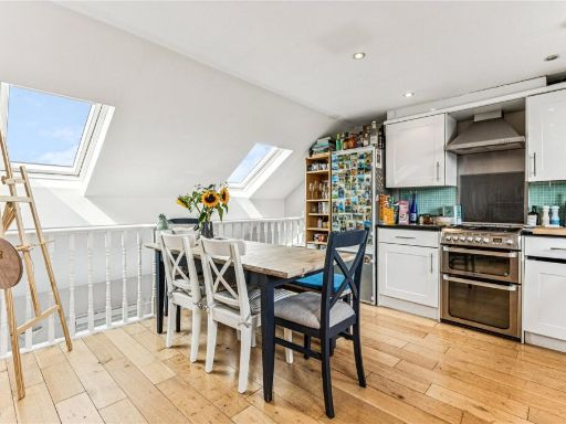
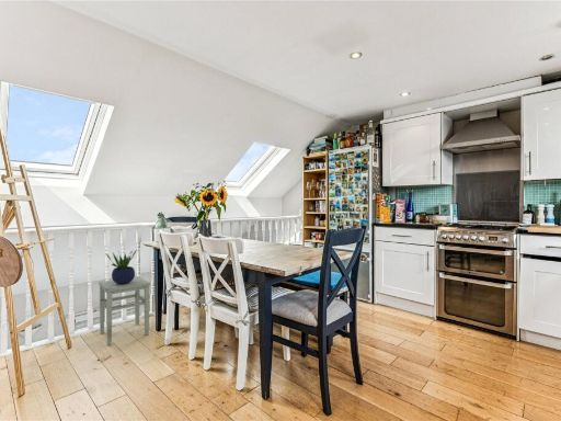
+ stool [98,275,151,346]
+ potted plant [105,249,138,284]
